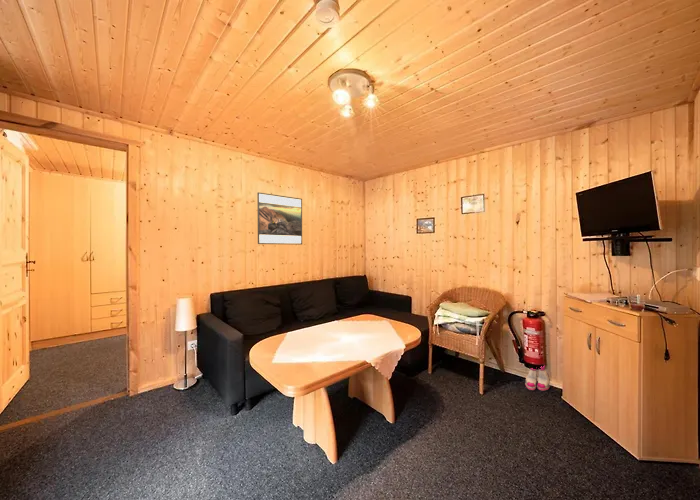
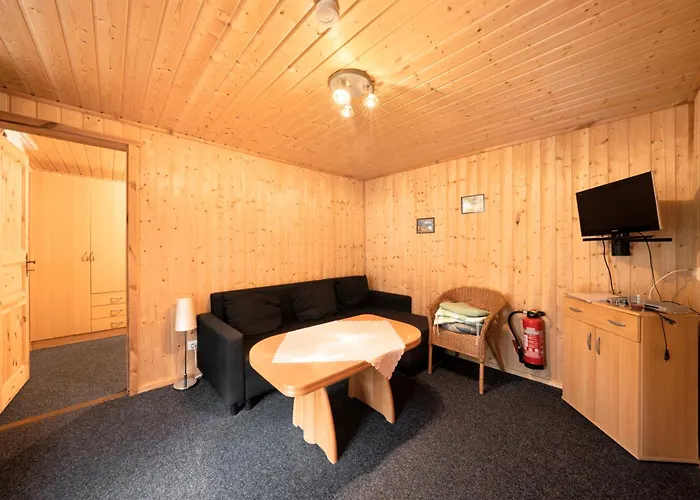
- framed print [256,191,303,246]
- boots [524,364,551,392]
